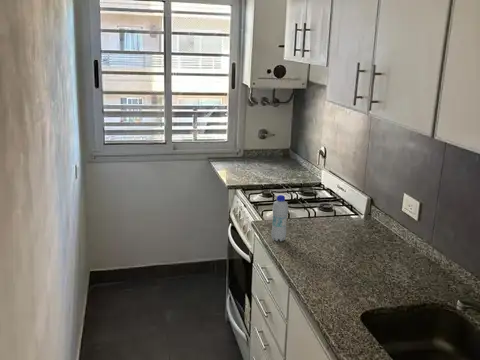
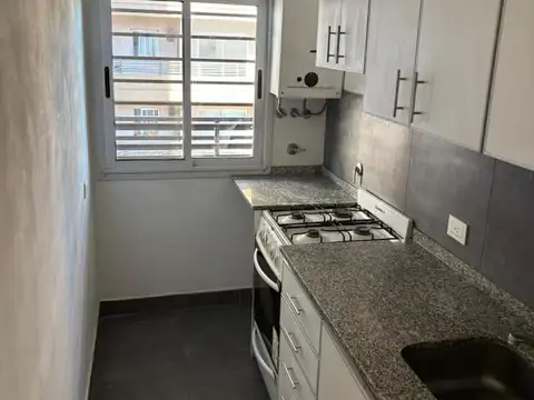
- bottle [271,194,289,242]
